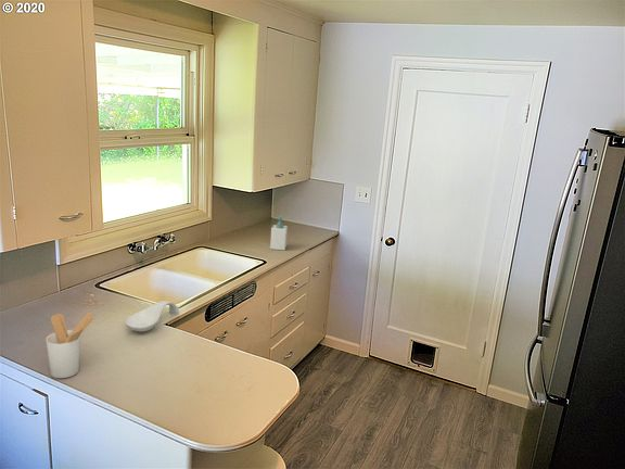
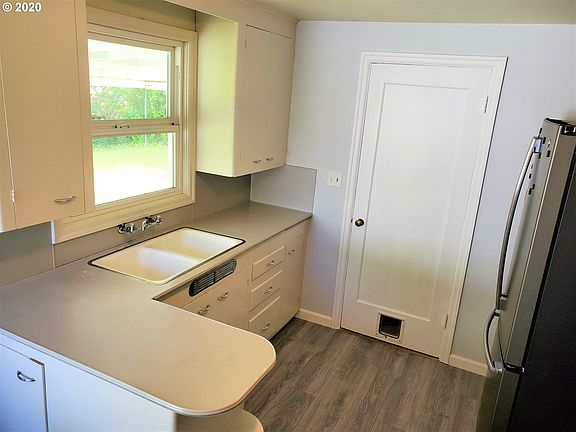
- spoon rest [125,300,180,333]
- soap bottle [269,215,289,251]
- utensil holder [44,312,94,379]
